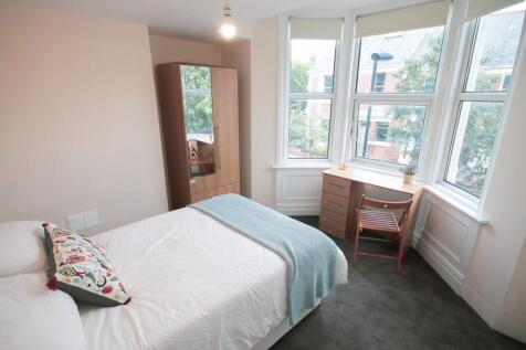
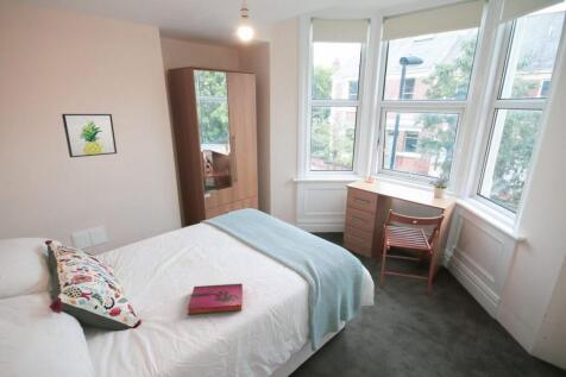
+ hardback book [187,282,244,315]
+ wall art [61,113,118,158]
